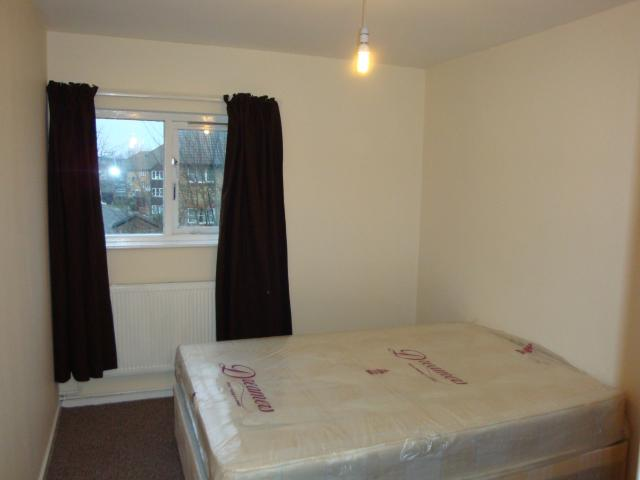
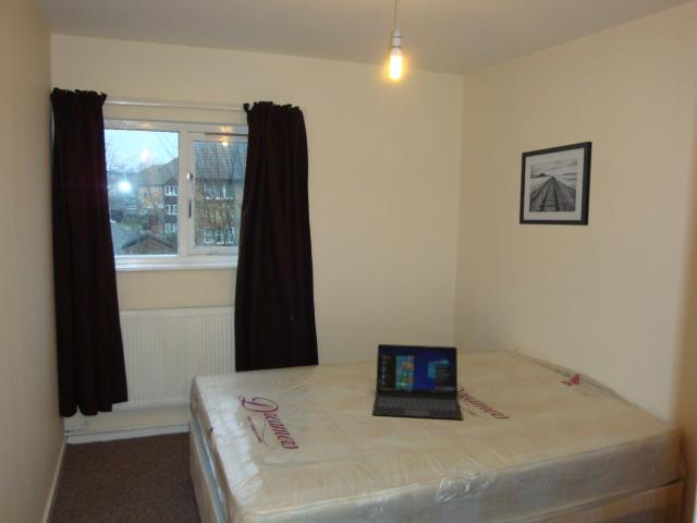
+ laptop [371,343,464,421]
+ wall art [518,141,594,227]
